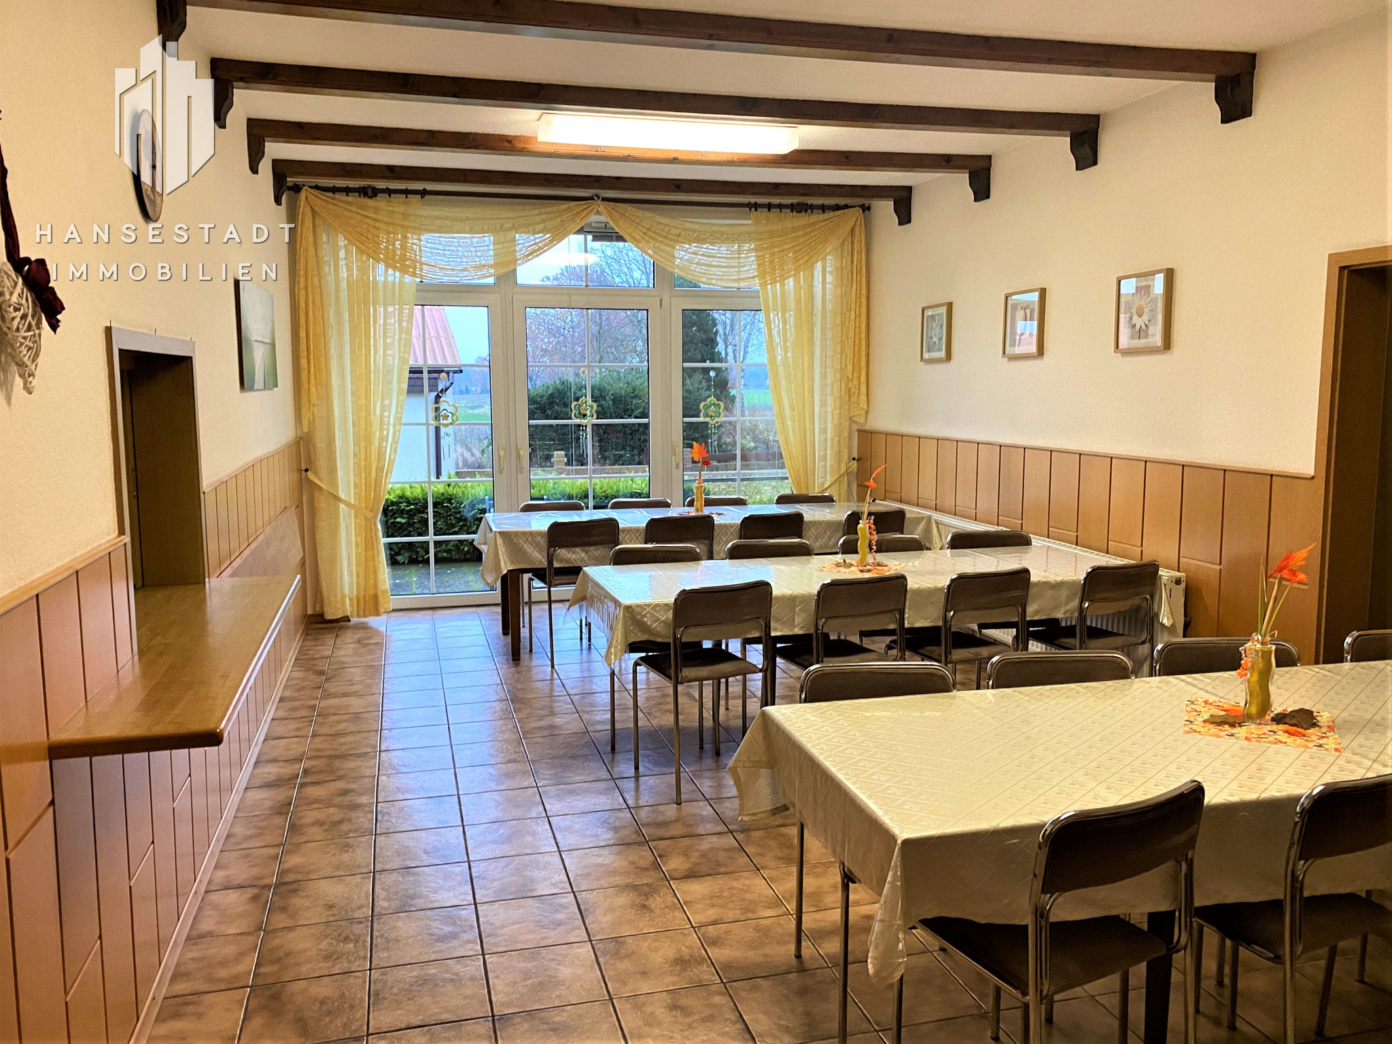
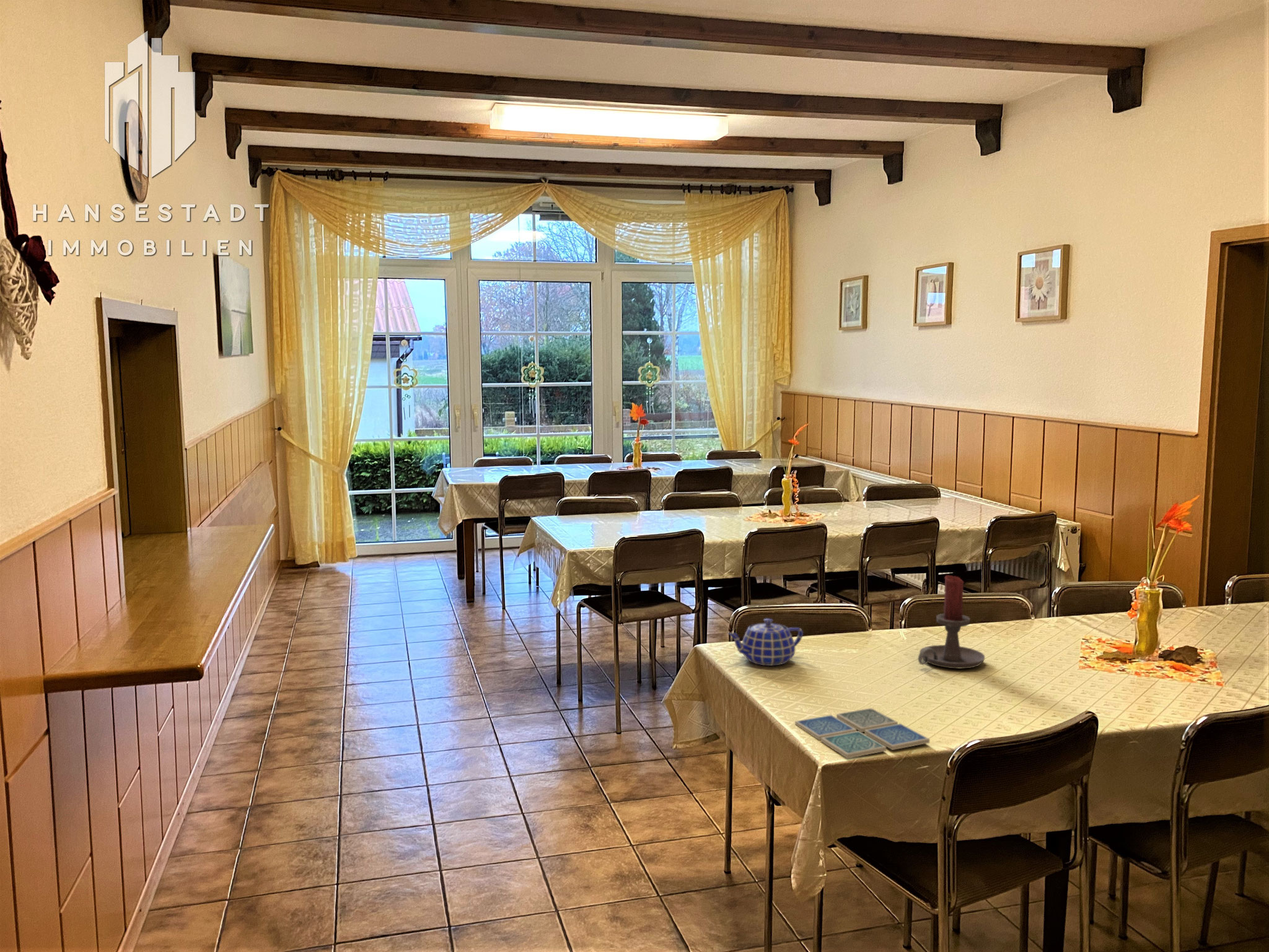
+ candle holder [918,575,986,669]
+ teapot [727,618,804,666]
+ drink coaster [794,707,930,759]
